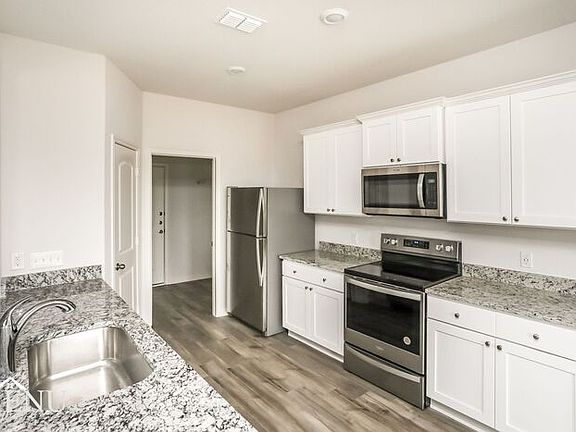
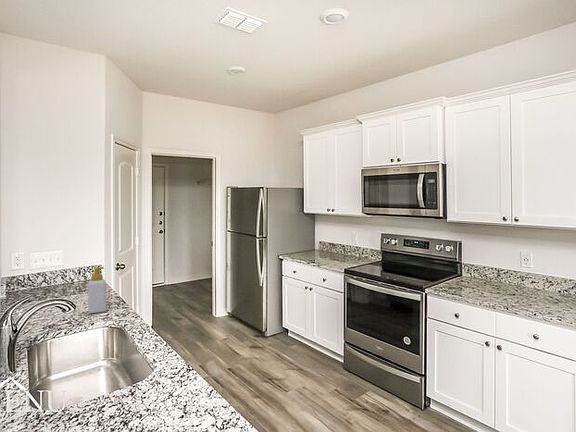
+ soap bottle [87,266,107,314]
